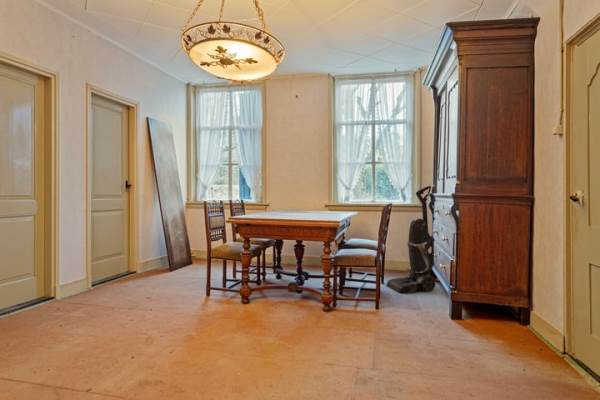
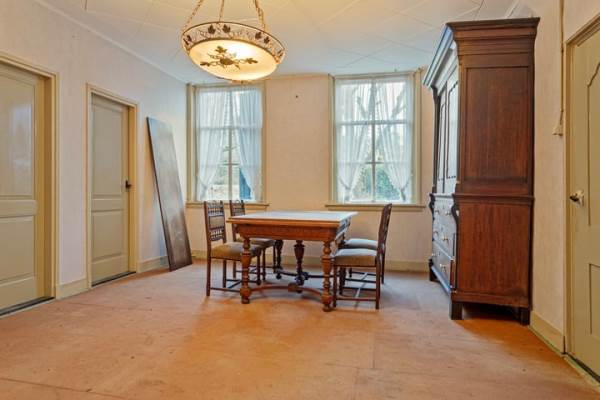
- vacuum cleaner [386,185,436,294]
